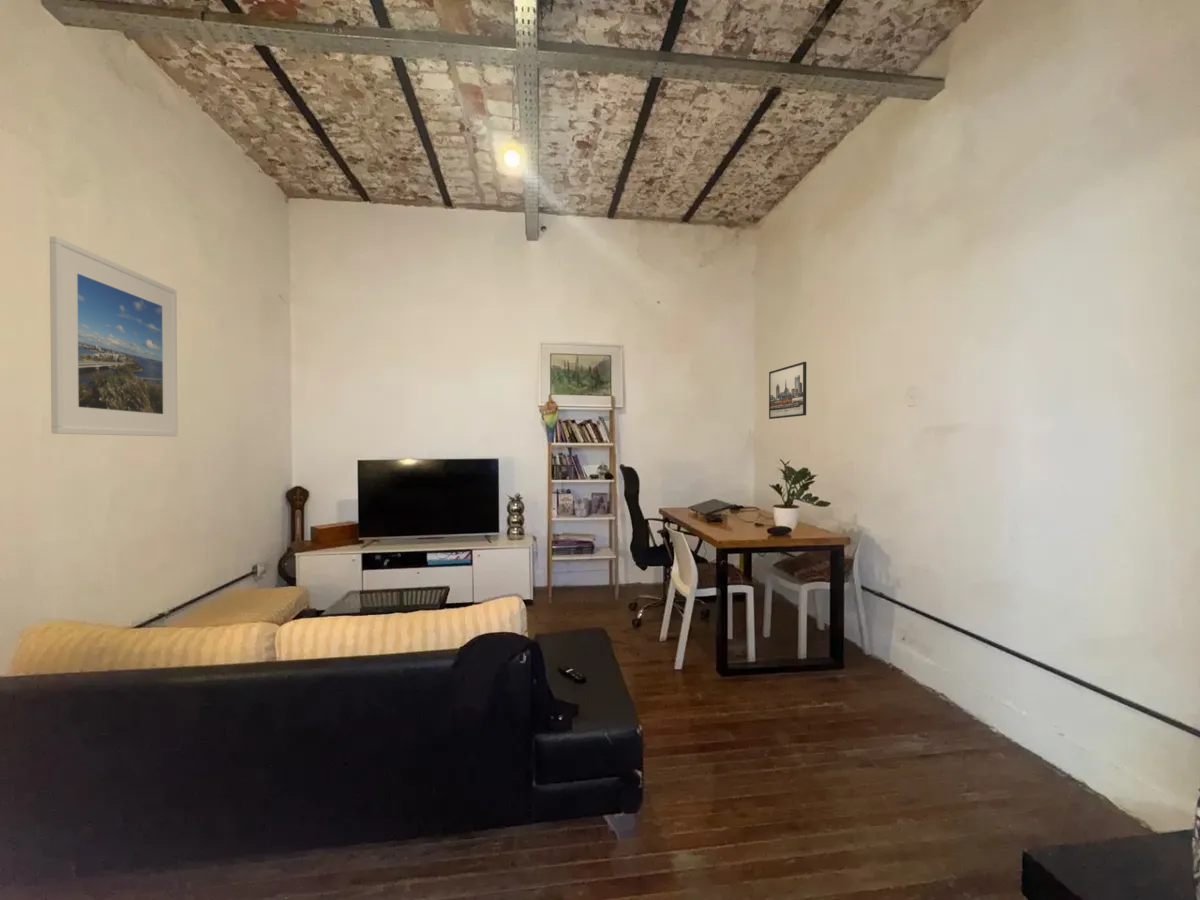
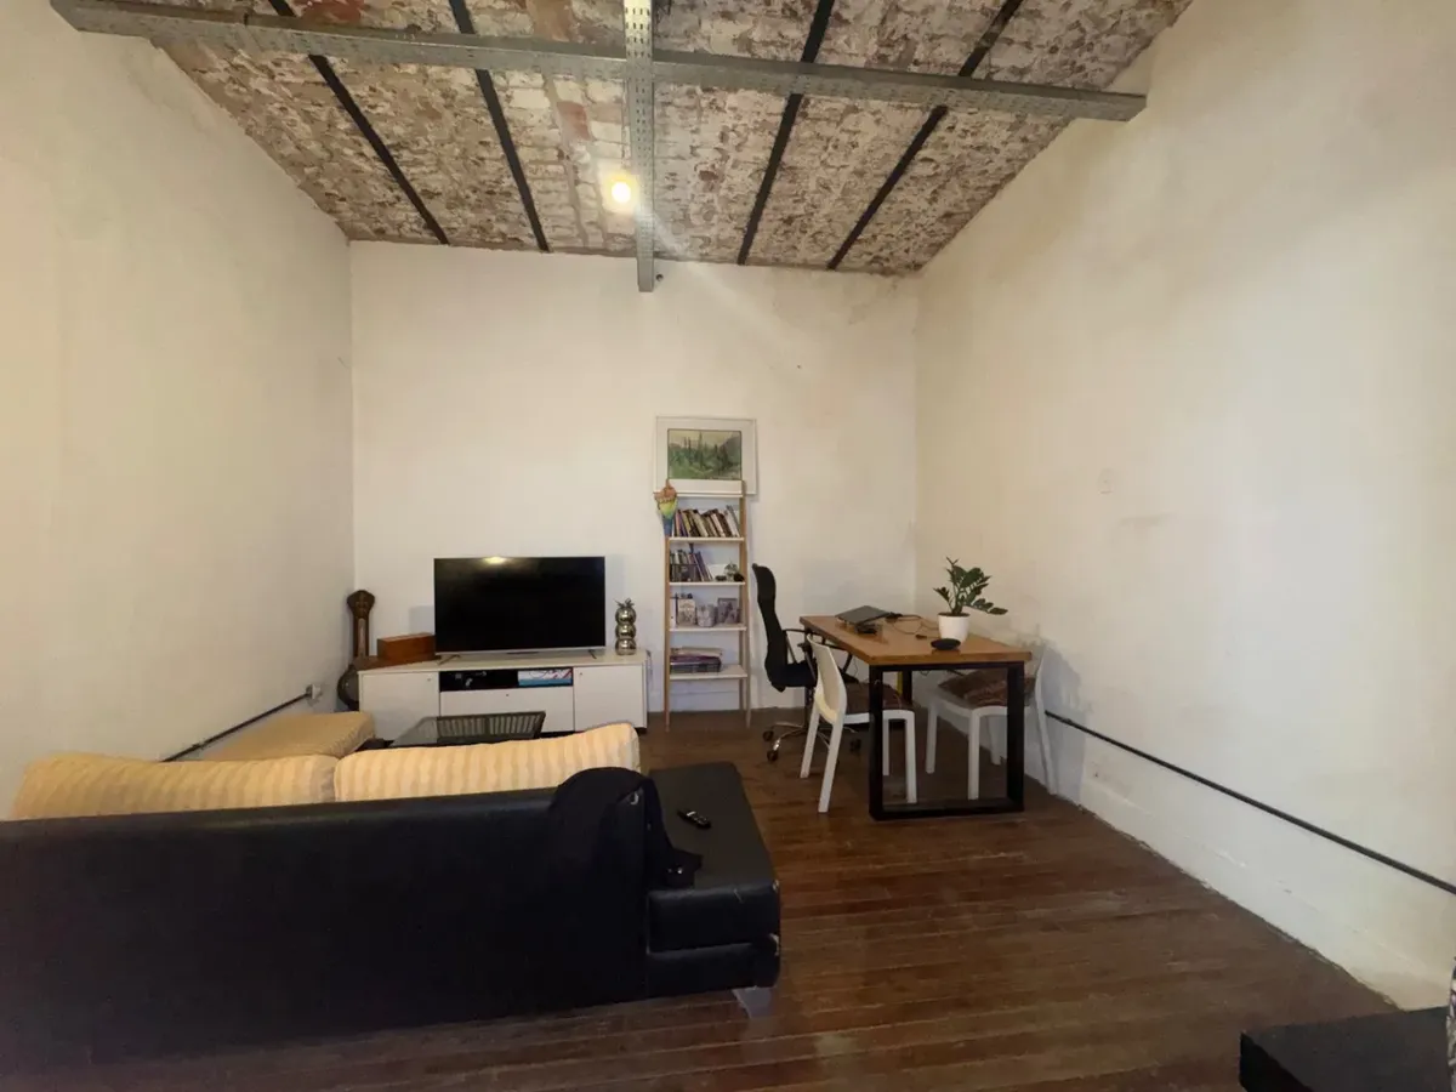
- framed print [49,235,179,437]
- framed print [768,361,807,420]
